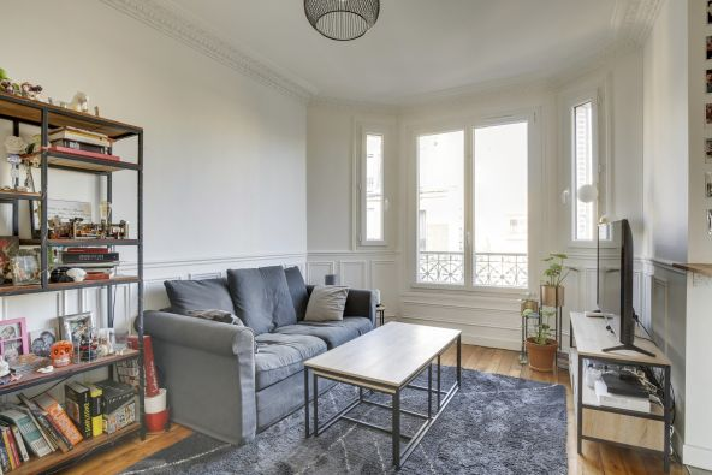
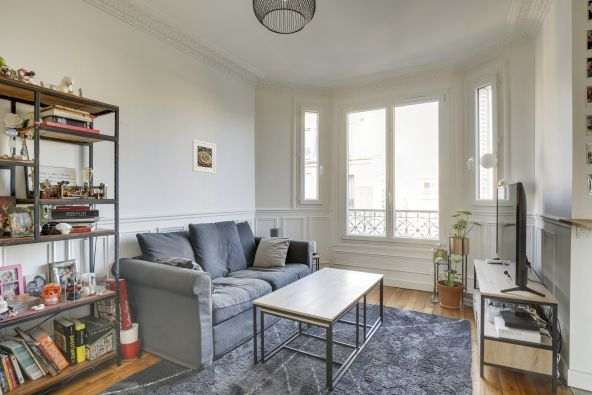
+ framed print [191,138,217,175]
